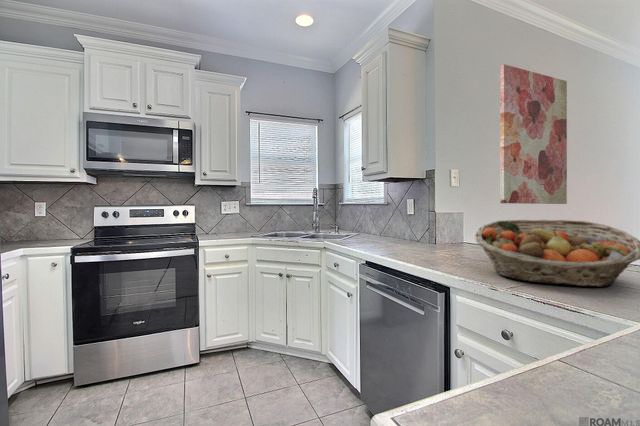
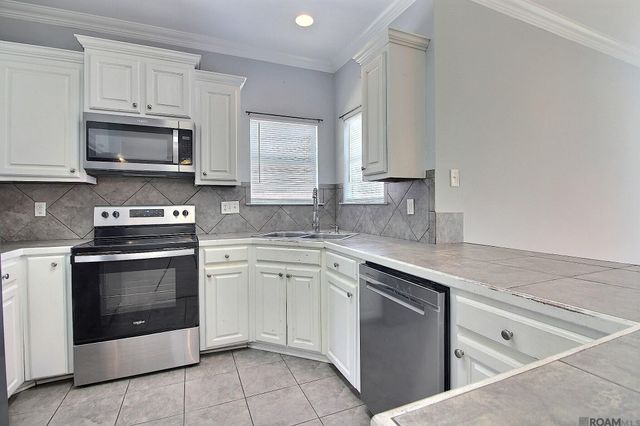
- wall art [499,64,568,205]
- fruit basket [474,219,640,287]
